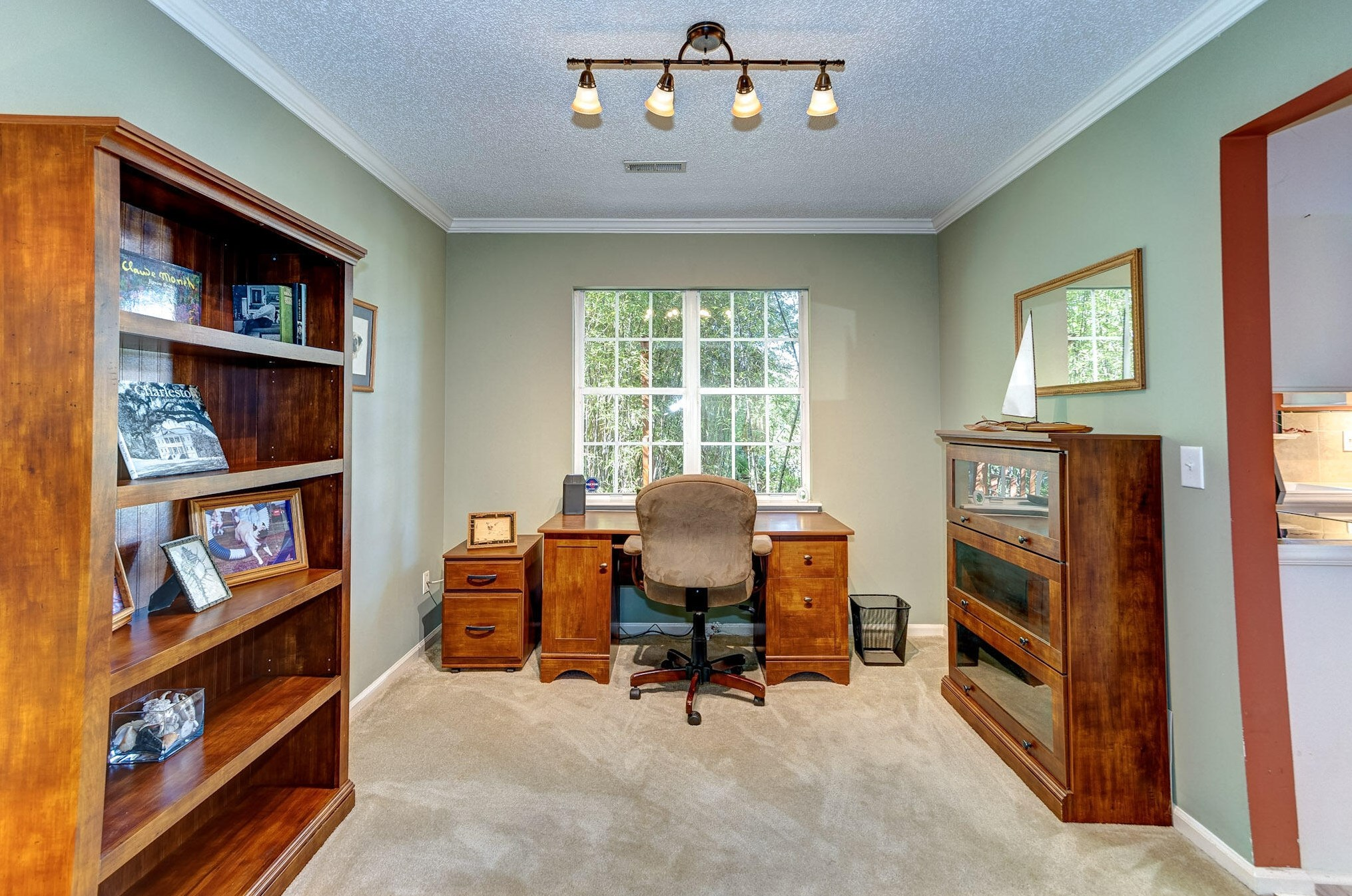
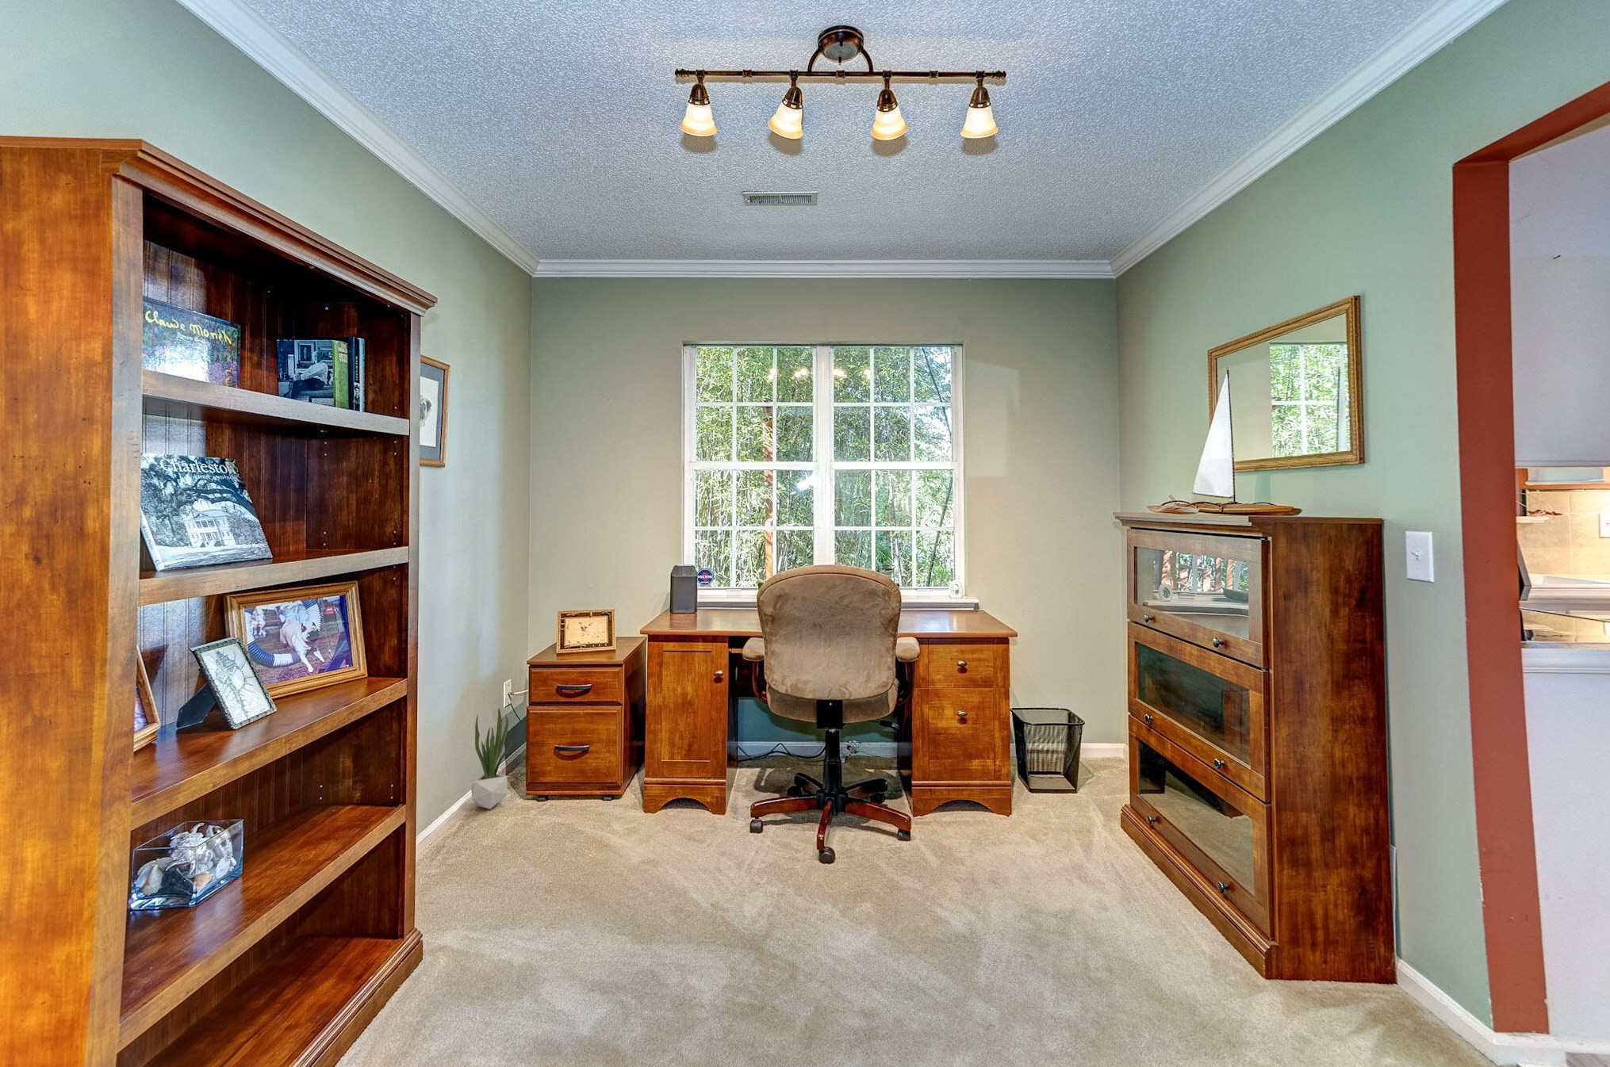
+ potted plant [470,707,513,810]
